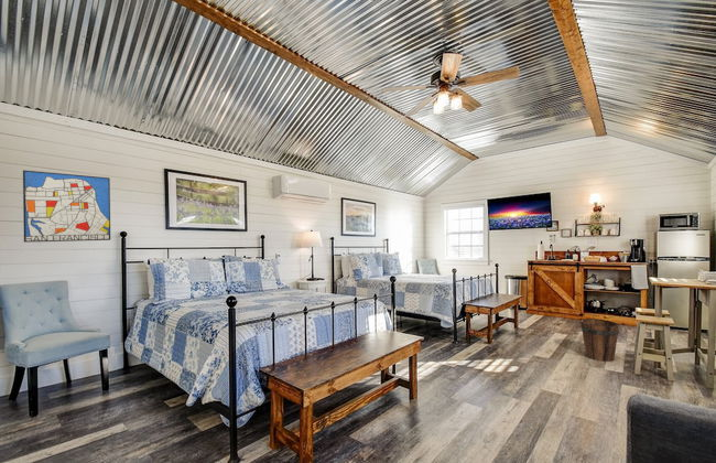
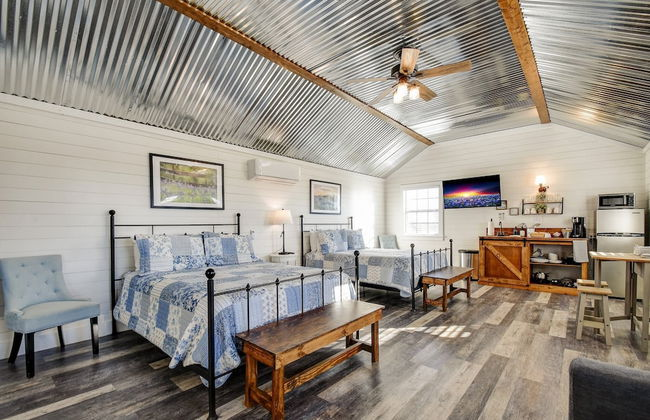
- bucket [579,317,620,363]
- wall art [22,170,111,244]
